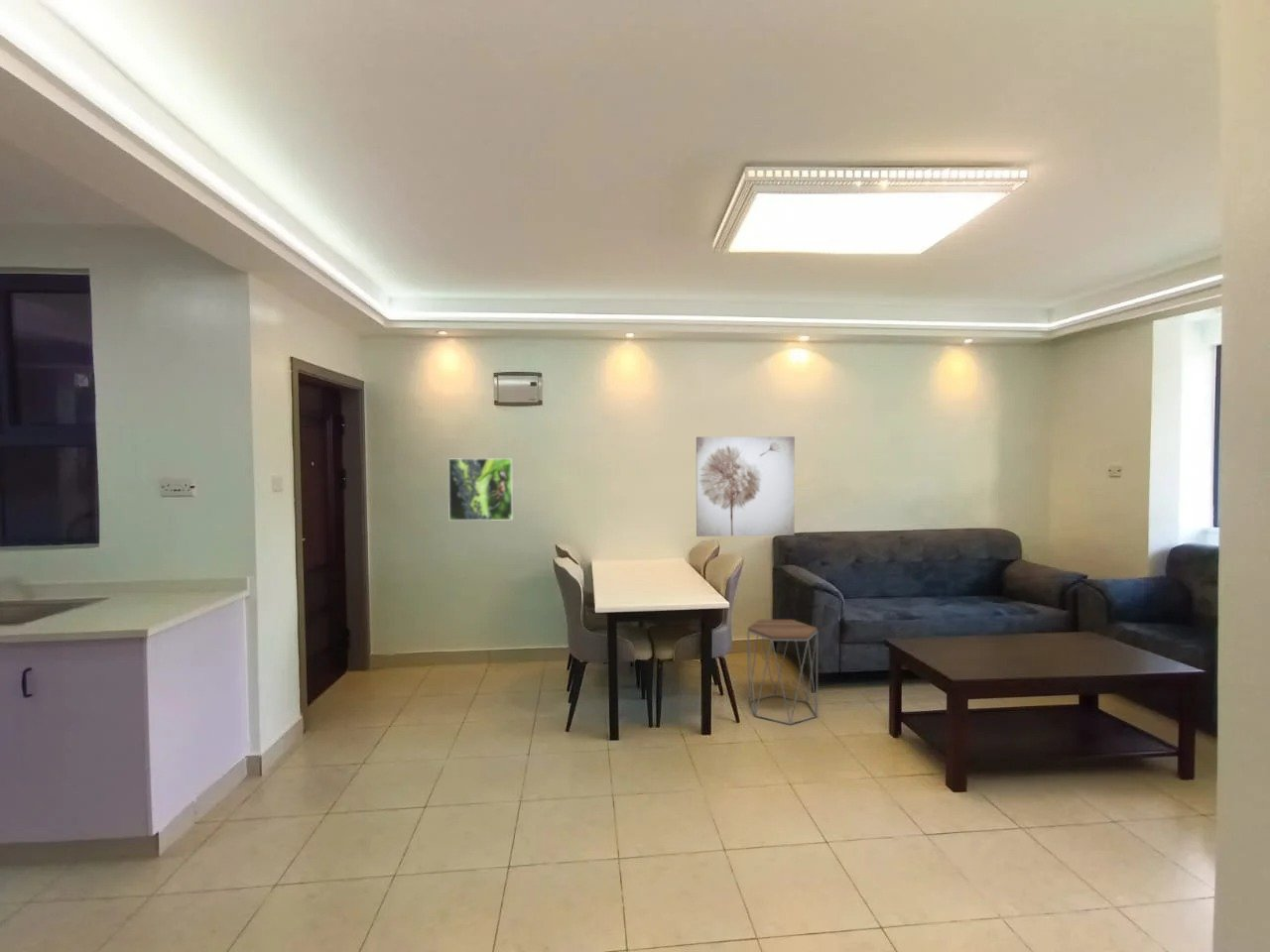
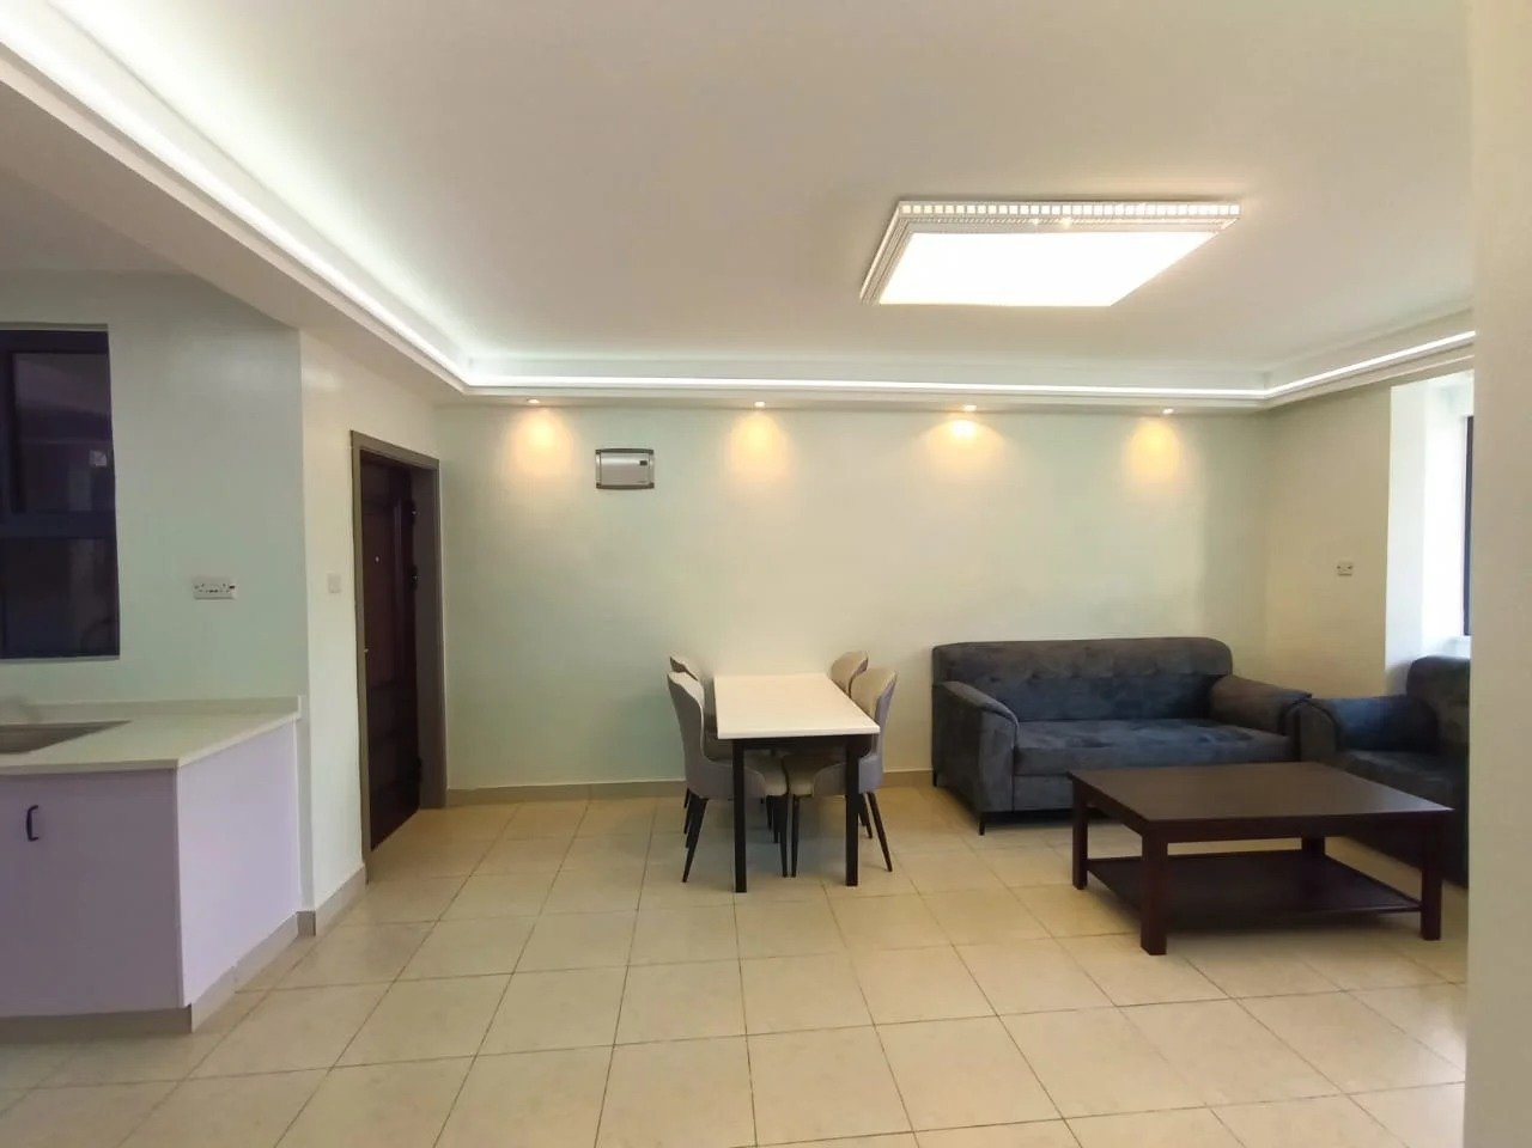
- side table [746,619,819,726]
- wall art [696,435,796,537]
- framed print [447,457,514,522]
